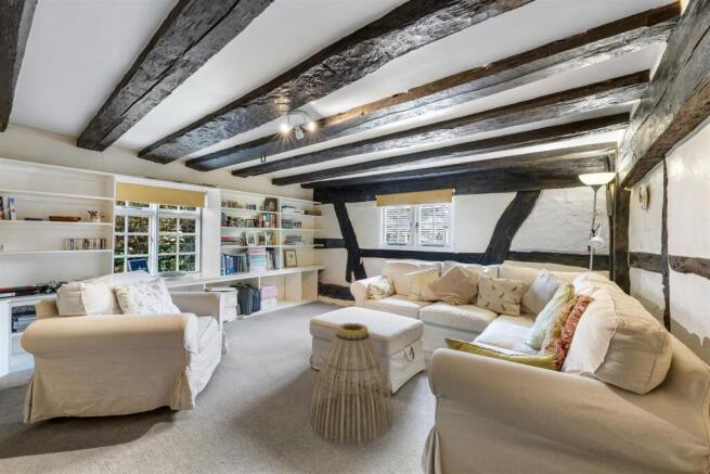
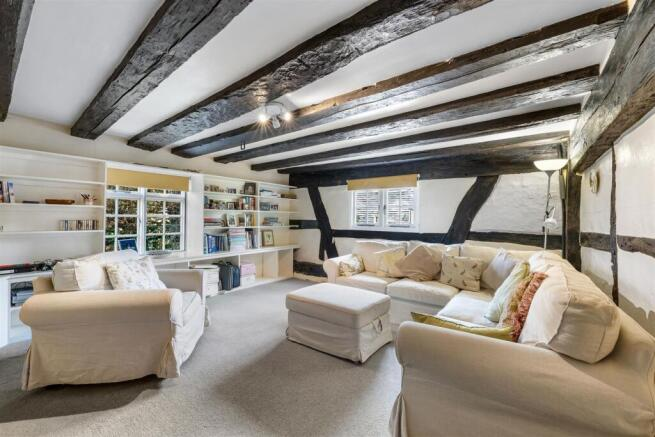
- basket [308,322,395,447]
